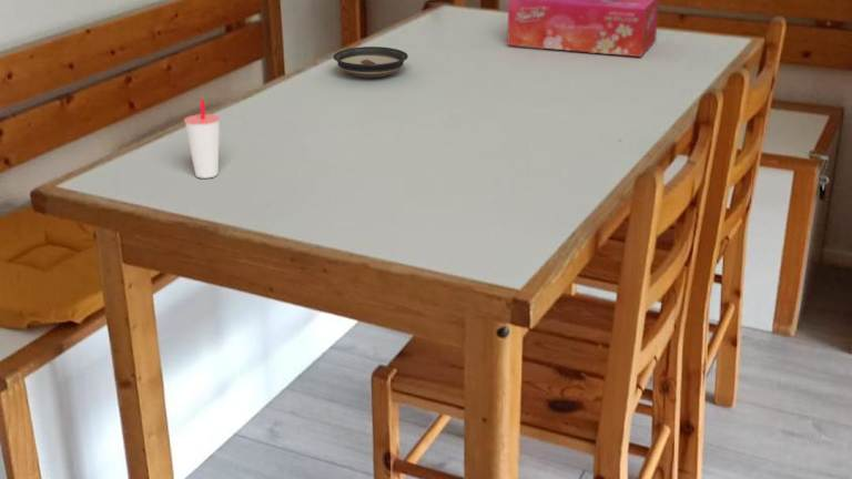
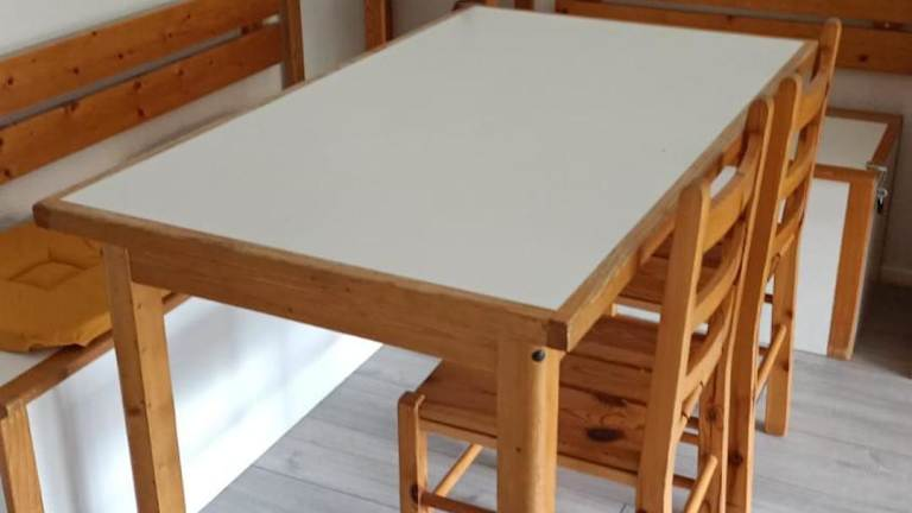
- tissue box [506,0,660,58]
- cup [183,98,221,180]
- saucer [332,45,409,79]
